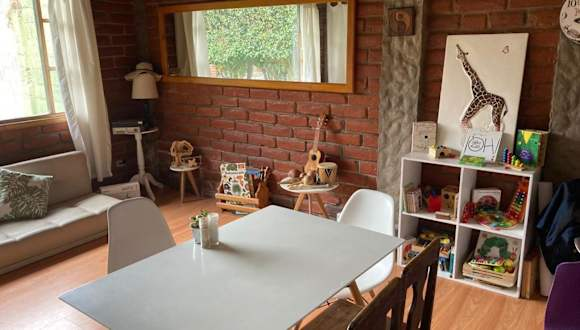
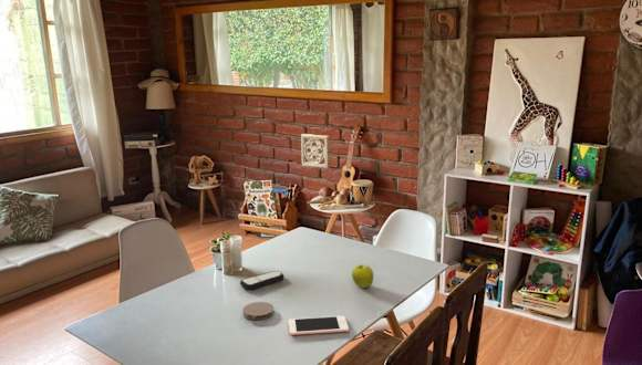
+ fruit [351,263,374,289]
+ cell phone [288,315,350,336]
+ wall ornament [300,133,331,169]
+ coaster [242,301,275,321]
+ remote control [239,270,284,291]
